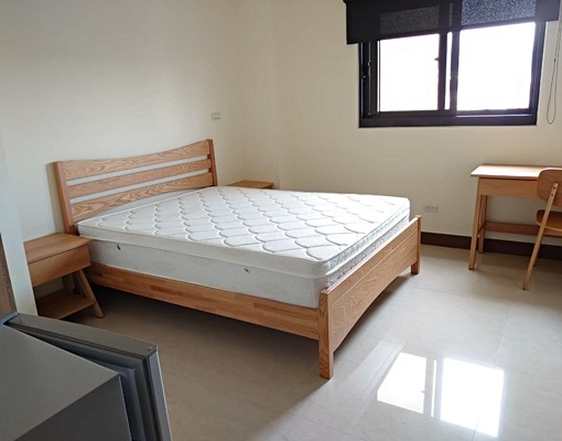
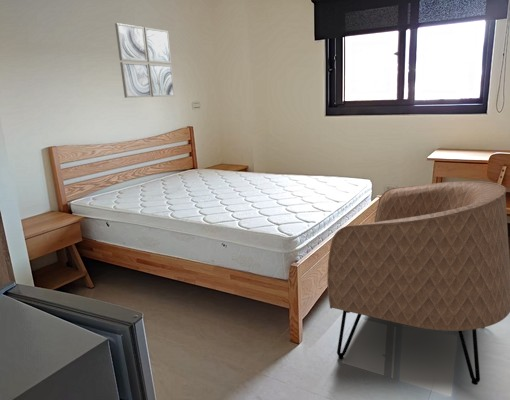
+ armchair [326,180,510,386]
+ wall art [114,22,176,99]
